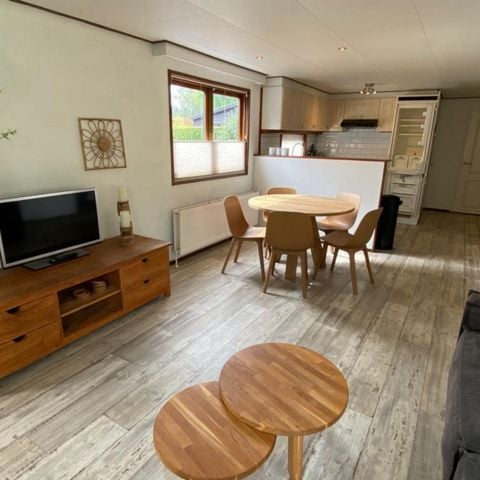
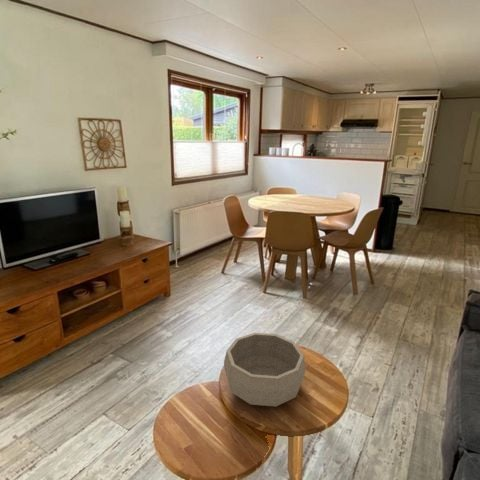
+ decorative bowl [223,332,306,407]
